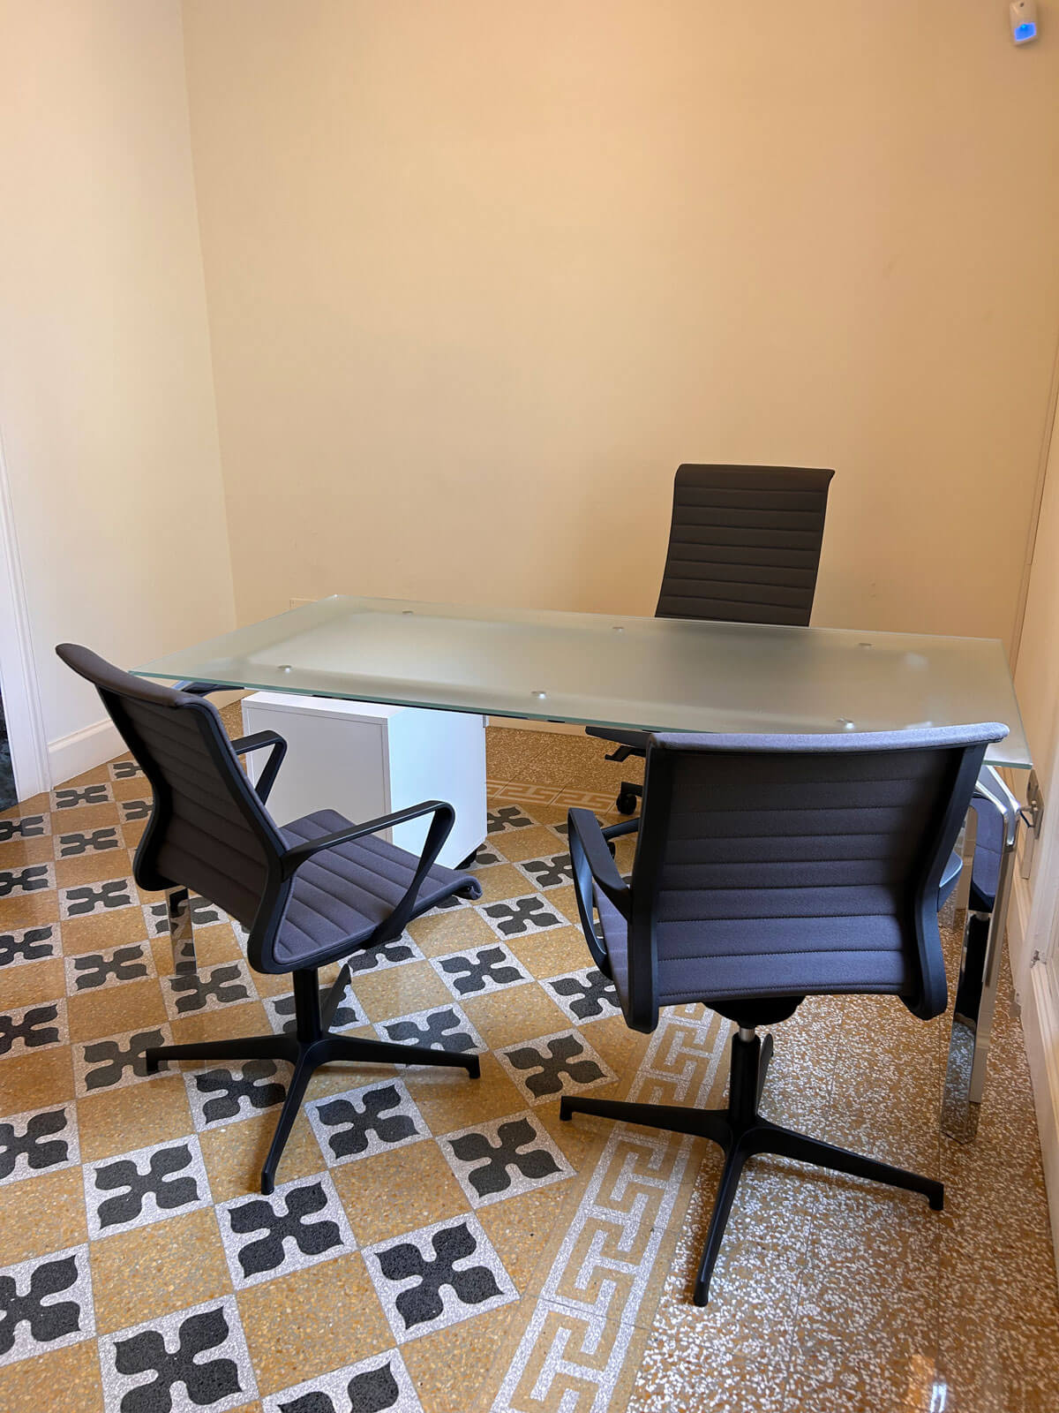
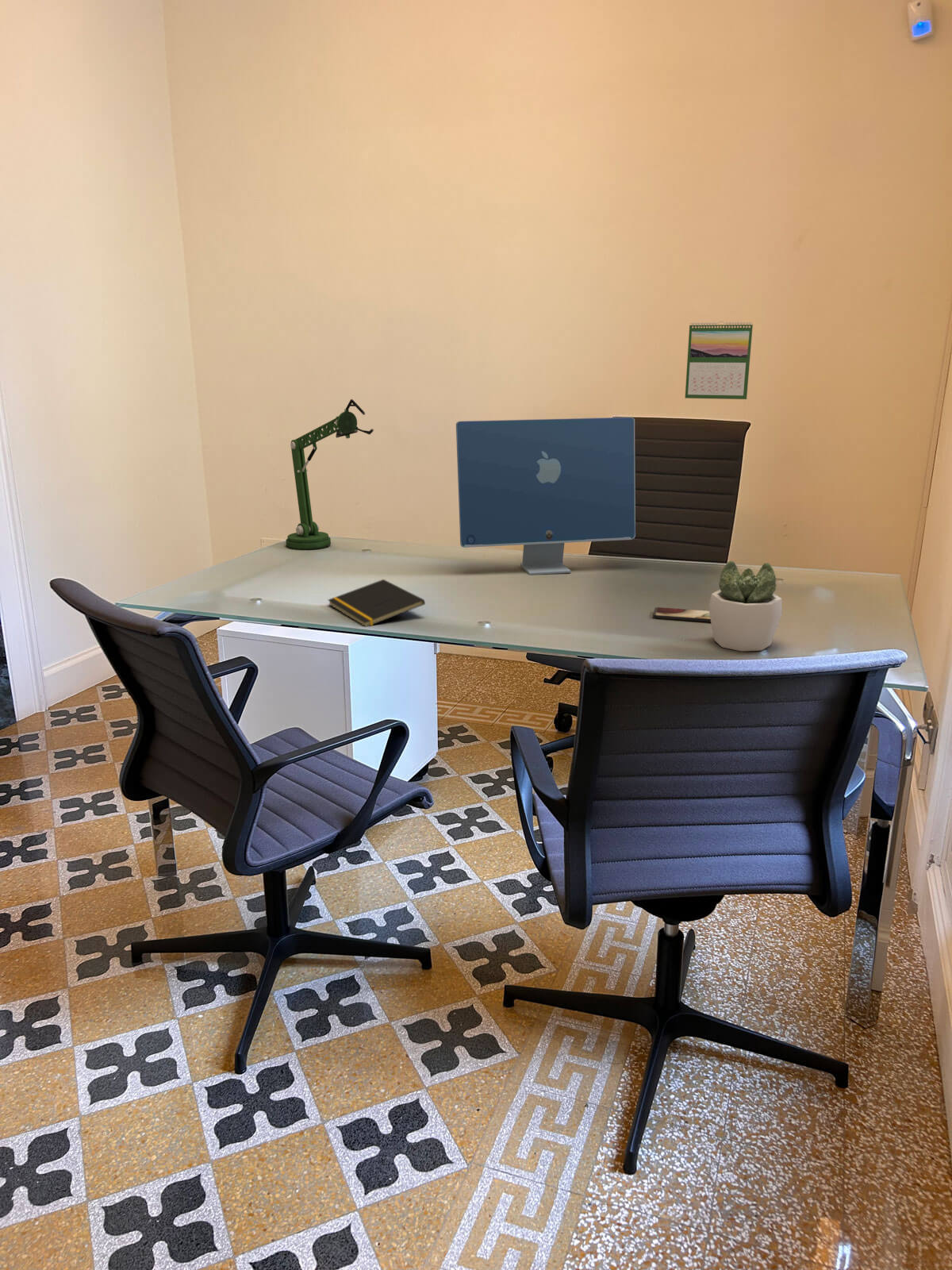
+ succulent plant [708,560,783,652]
+ notepad [327,579,426,627]
+ calendar [685,321,754,400]
+ computer monitor [455,417,636,575]
+ desk lamp [285,398,374,550]
+ smartphone [652,606,711,623]
